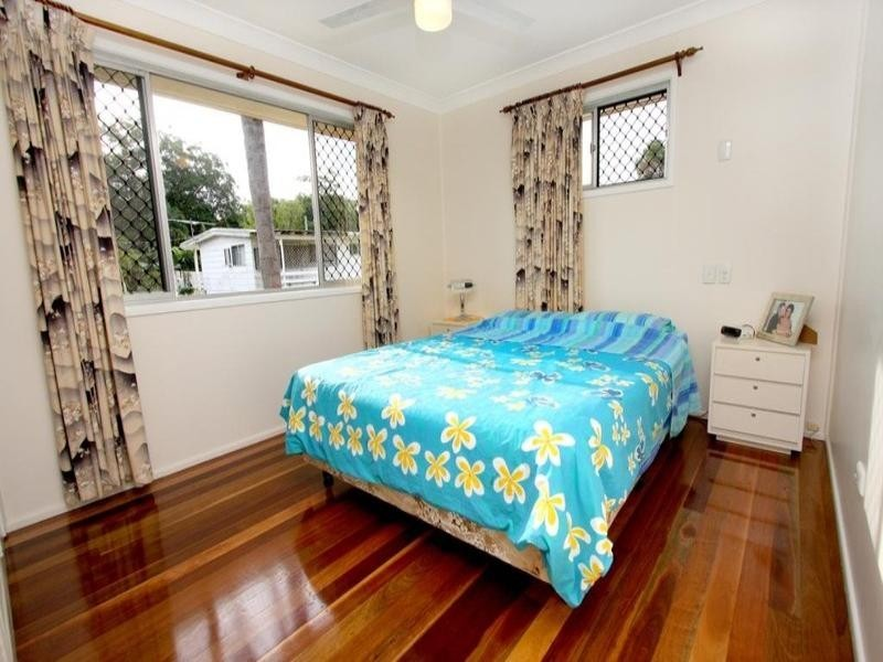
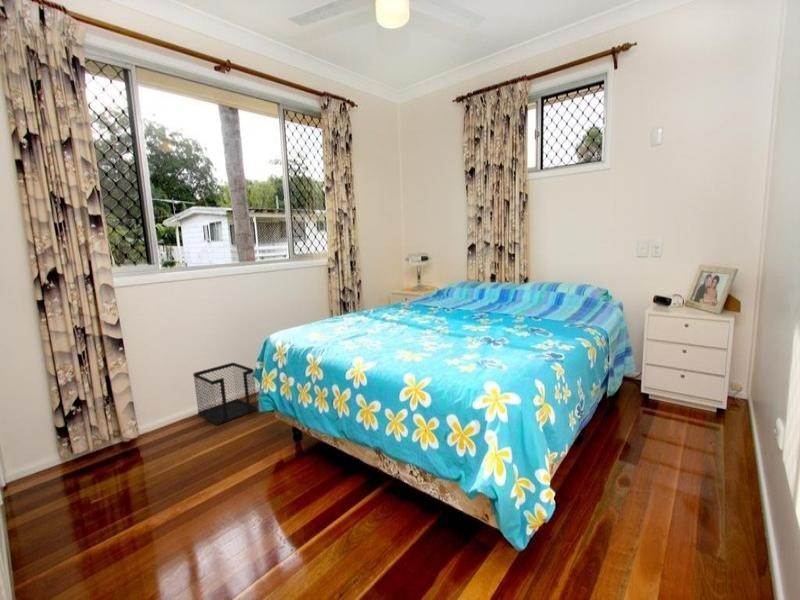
+ wastebasket [192,362,259,426]
